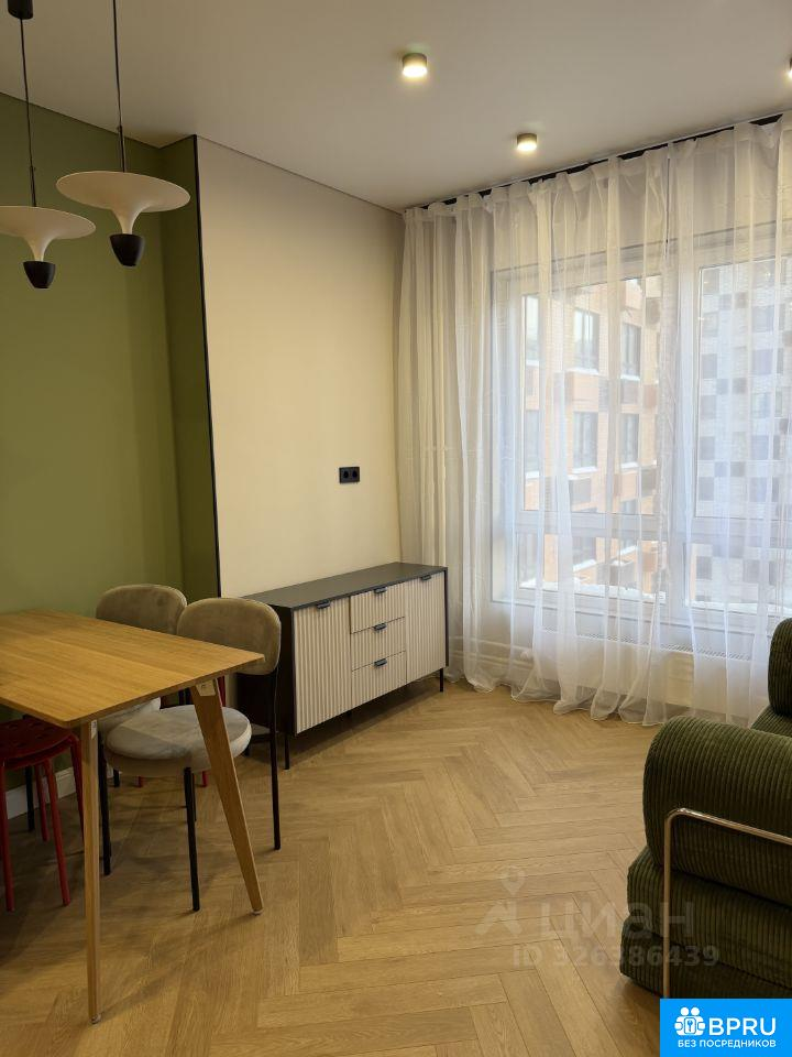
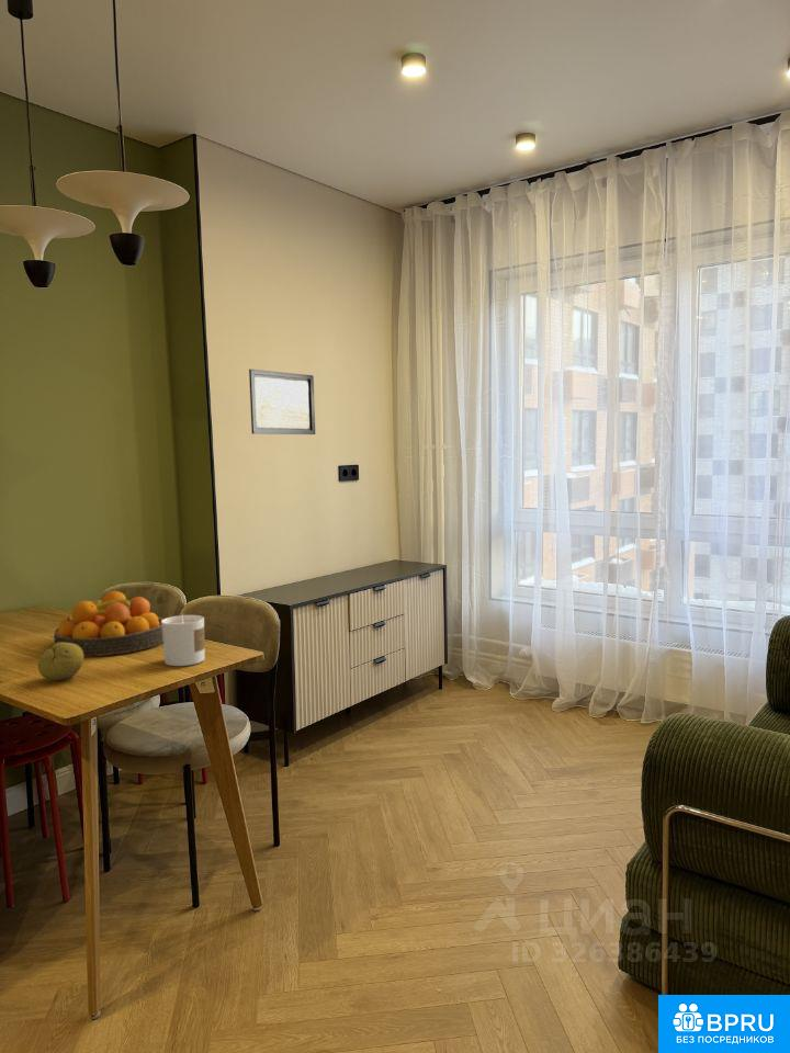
+ candle [161,614,206,667]
+ wall art [248,369,316,435]
+ fruit bowl [53,590,165,658]
+ fruit [37,643,84,681]
